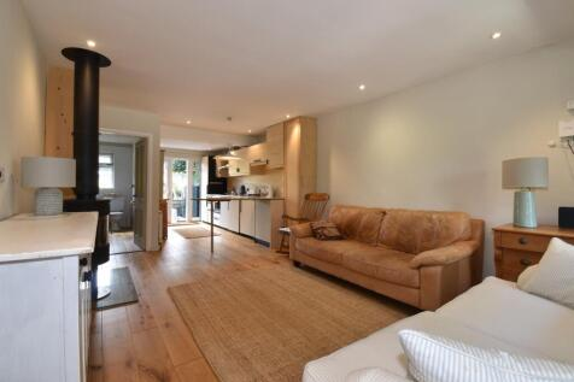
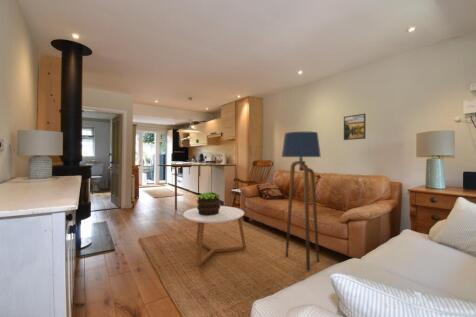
+ potted plant [196,191,221,216]
+ coffee table [182,205,247,267]
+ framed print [343,113,367,141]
+ floor lamp [281,130,322,271]
